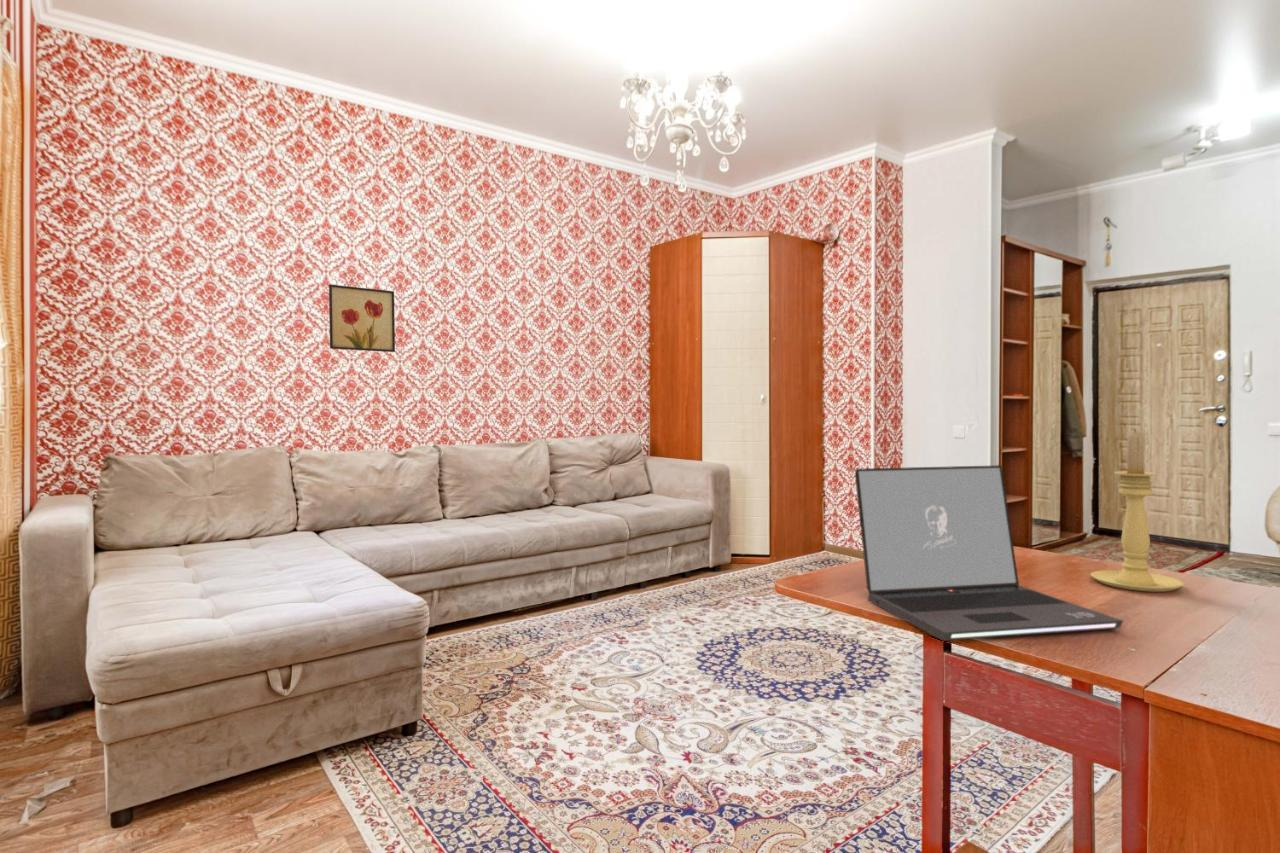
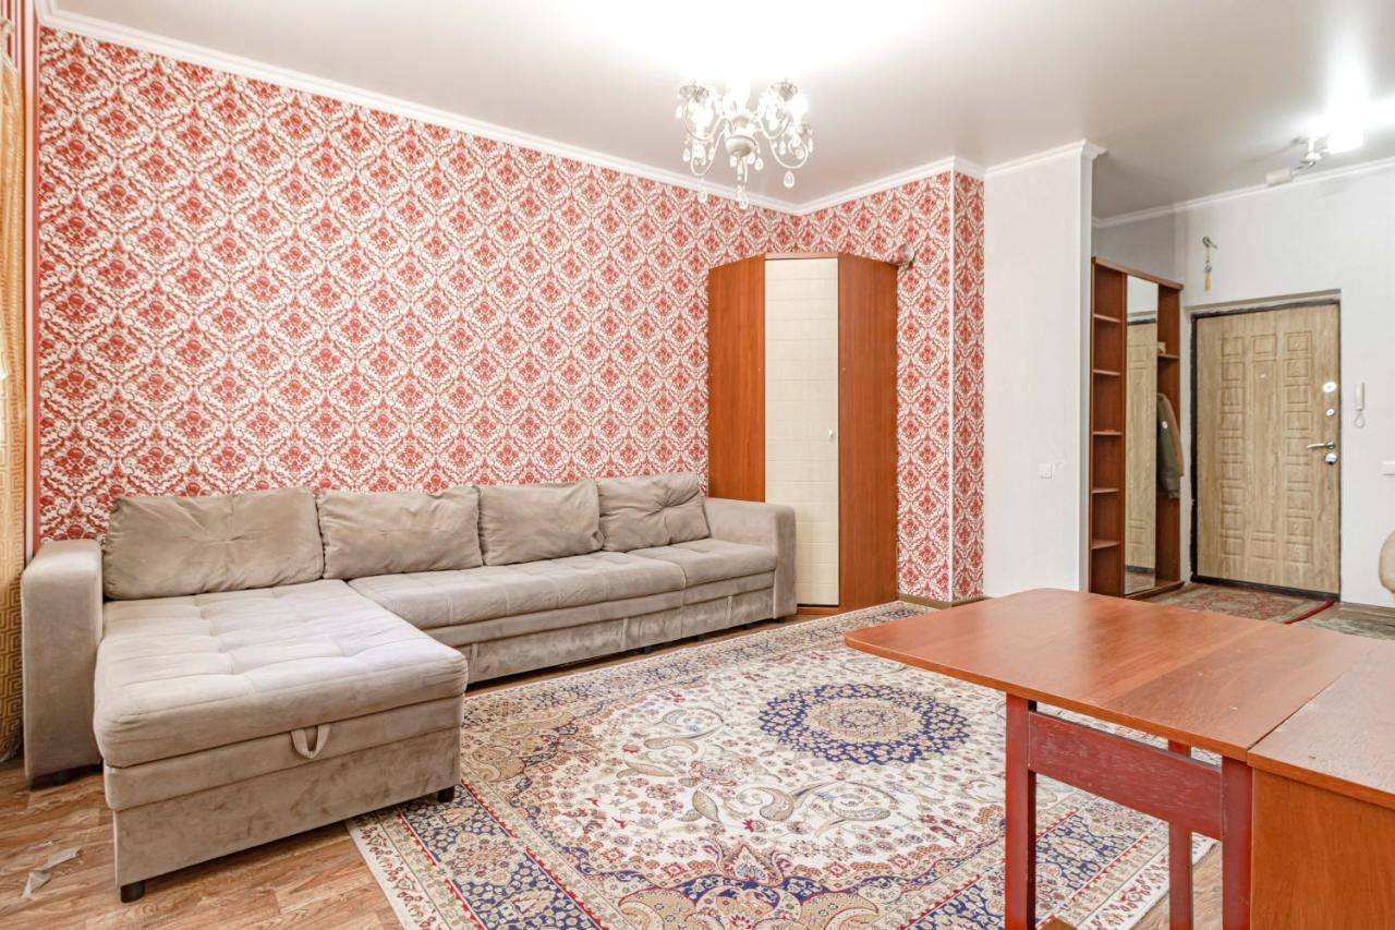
- wall art [328,284,396,353]
- candle holder [1090,427,1185,593]
- laptop [854,464,1124,641]
